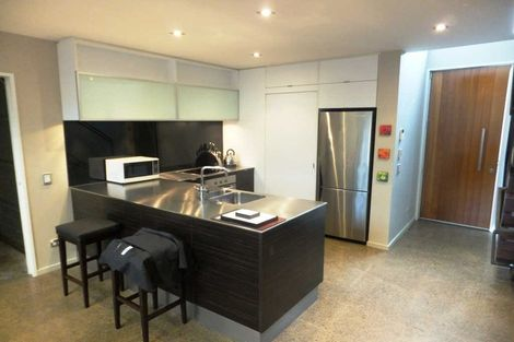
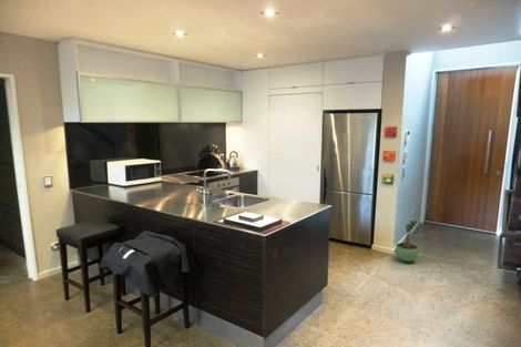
+ potted plant [395,220,419,263]
